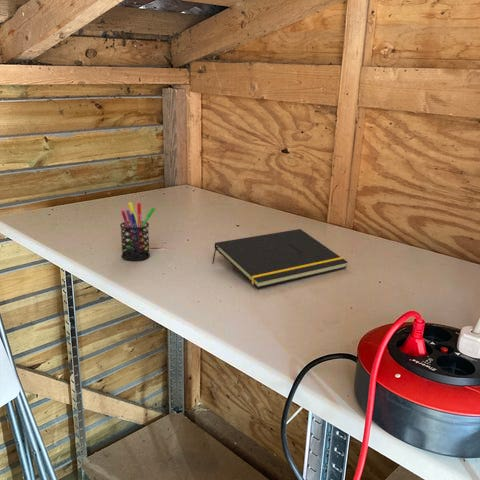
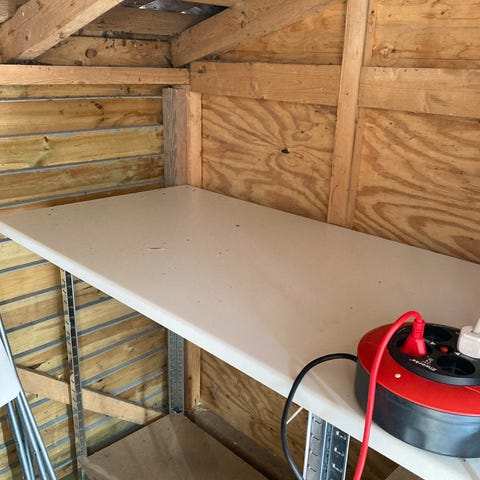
- pen holder [119,201,156,261]
- notepad [211,228,349,289]
